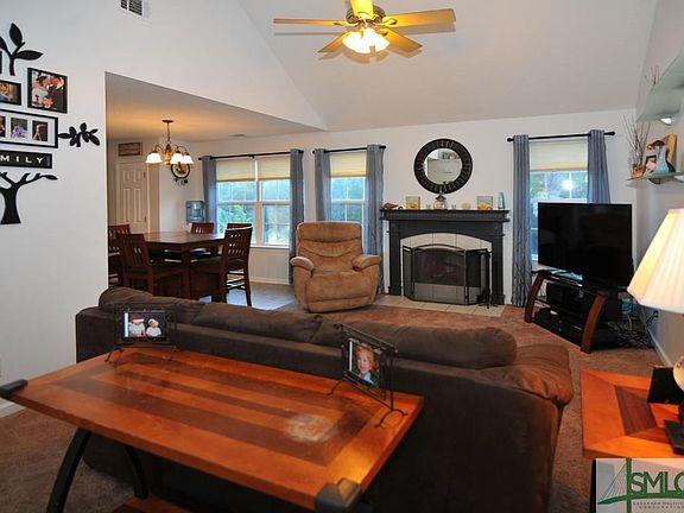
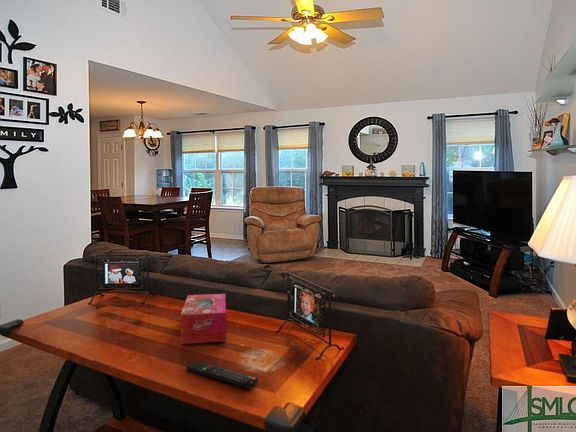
+ remote control [184,360,260,389]
+ tissue box [180,293,227,345]
